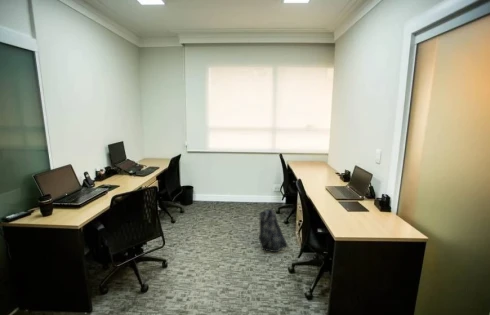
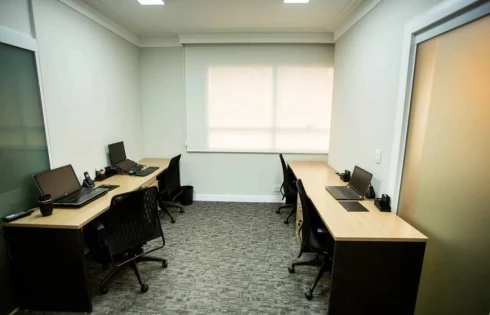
- jacket [258,208,289,253]
